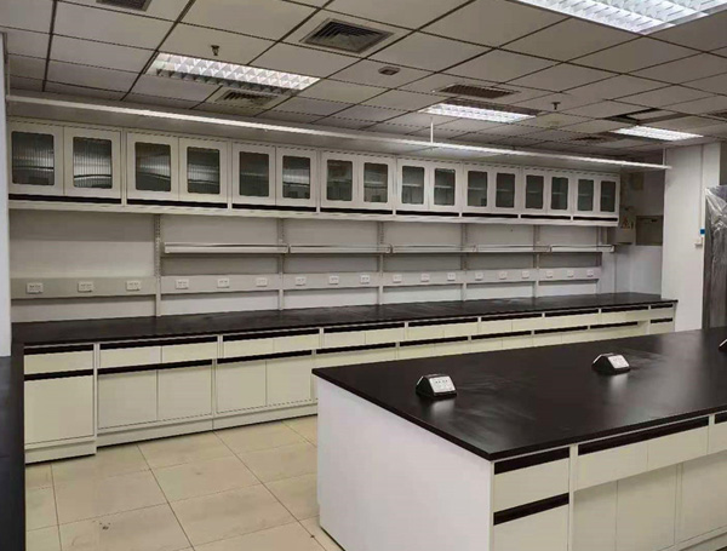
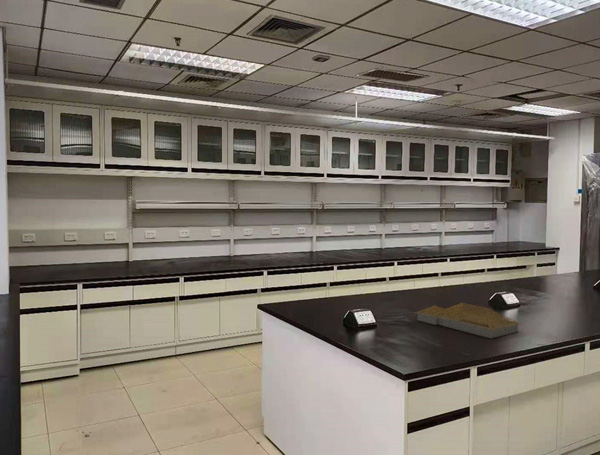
+ architectural model [413,302,523,339]
